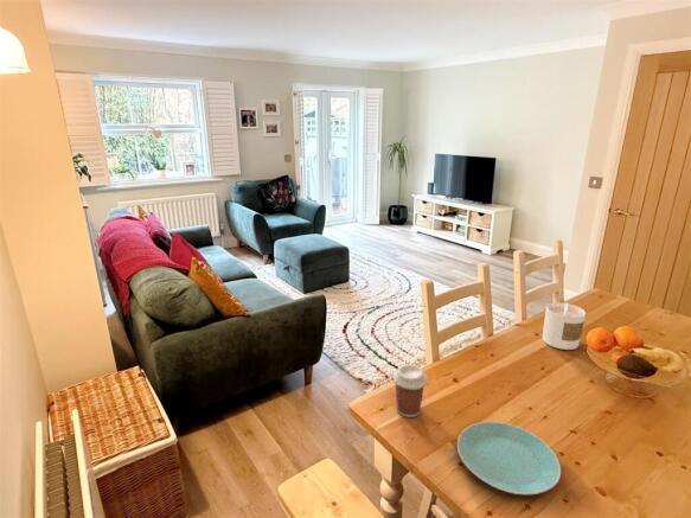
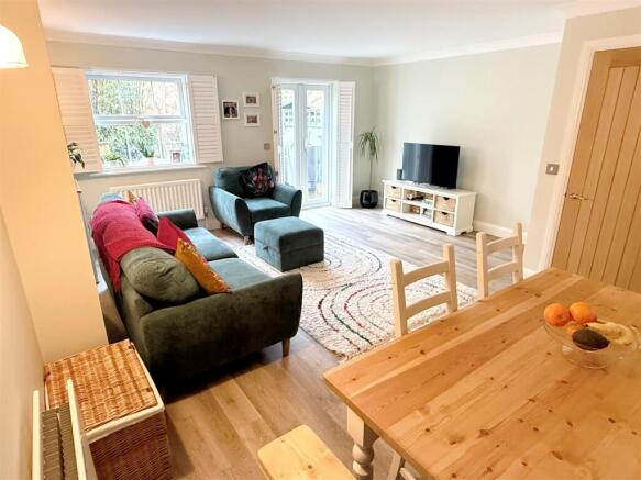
- coffee cup [392,364,429,418]
- candle [542,301,587,351]
- plate [456,421,562,495]
